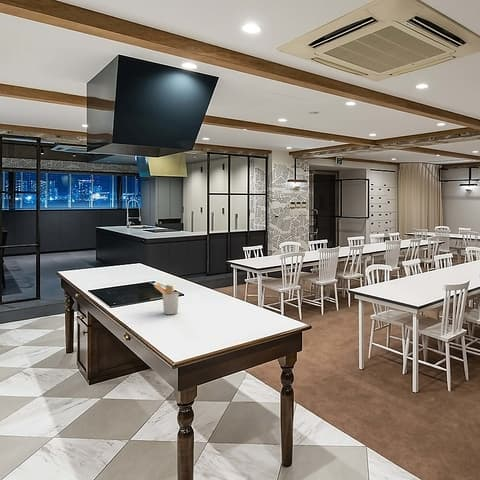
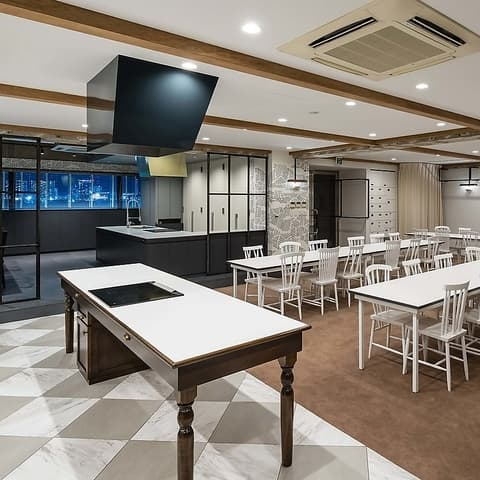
- utensil holder [153,283,180,315]
